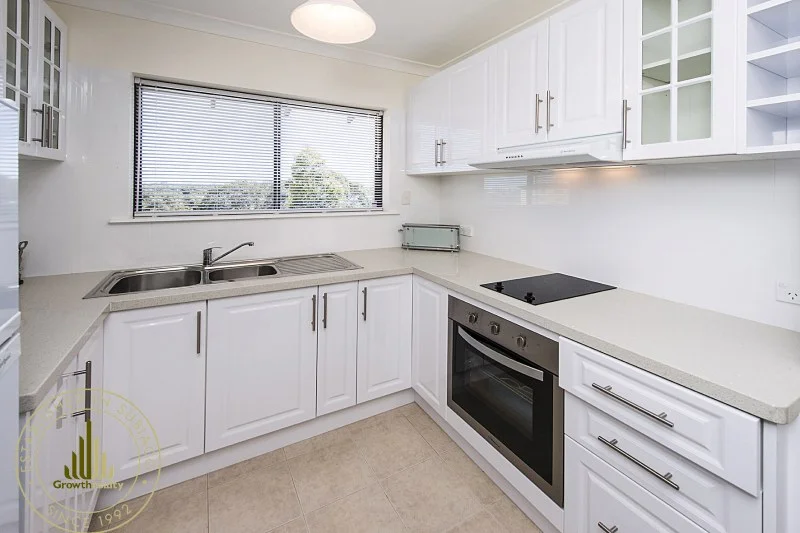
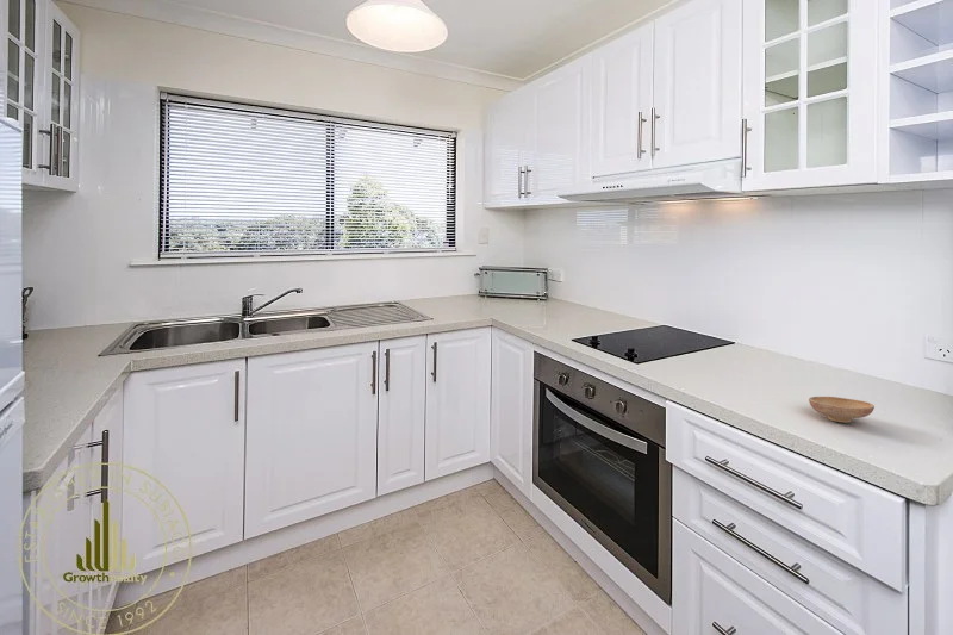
+ bowl [808,396,876,424]
